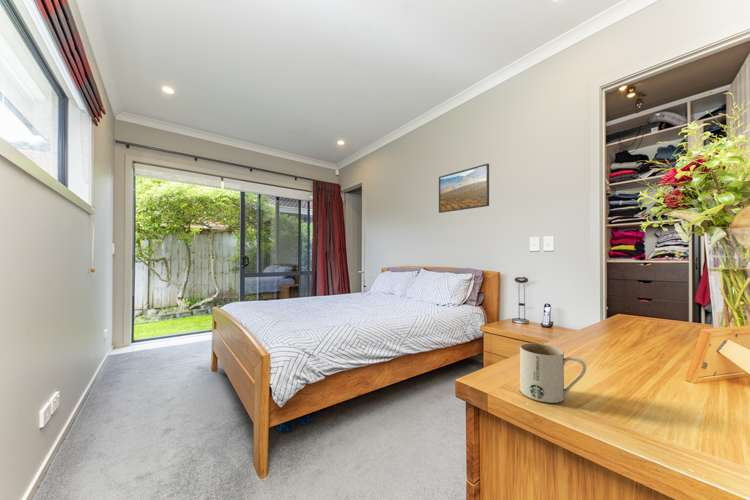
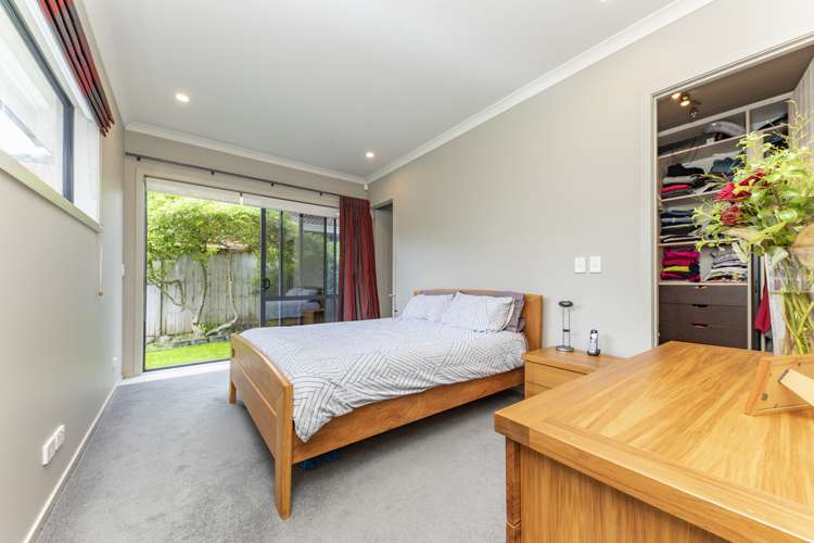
- mug [519,342,587,404]
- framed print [438,163,490,214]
